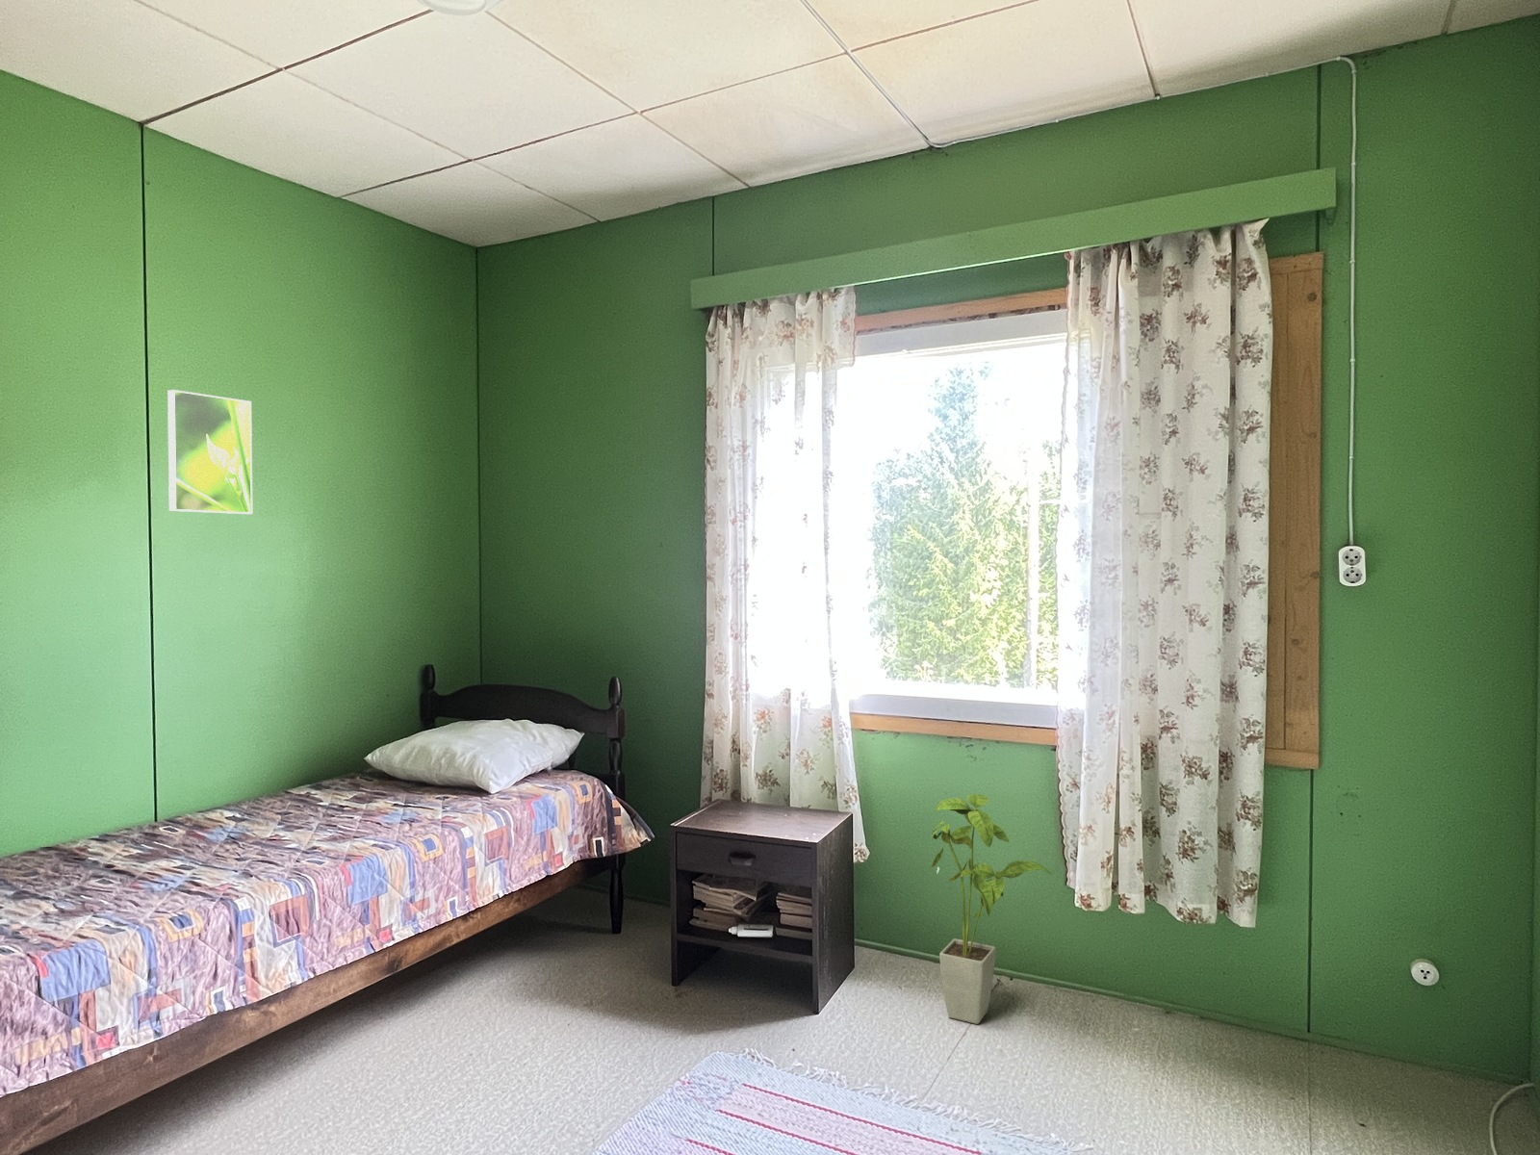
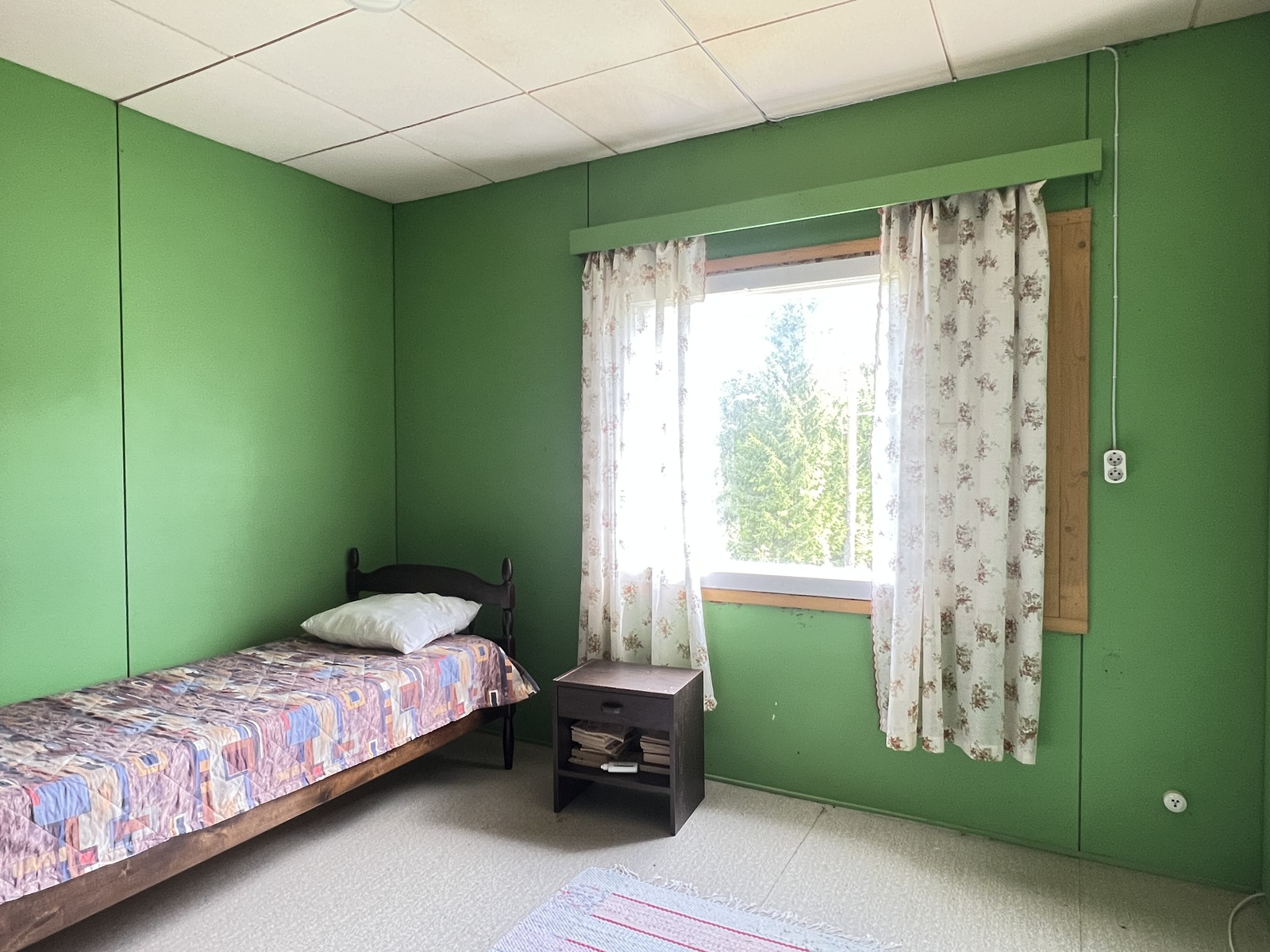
- house plant [926,793,1053,1025]
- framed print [166,389,253,514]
